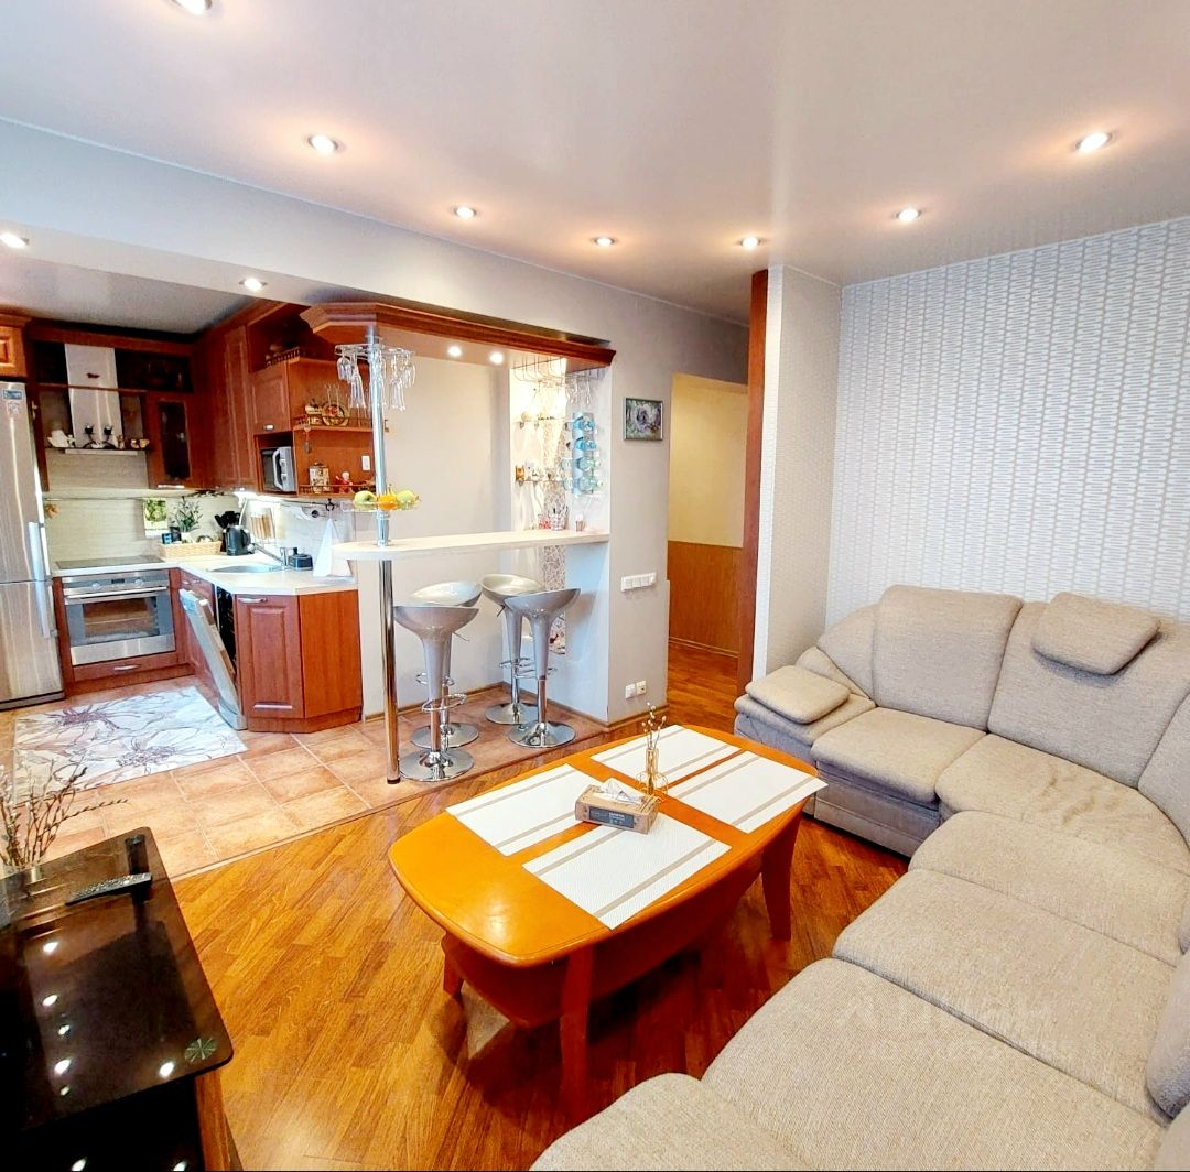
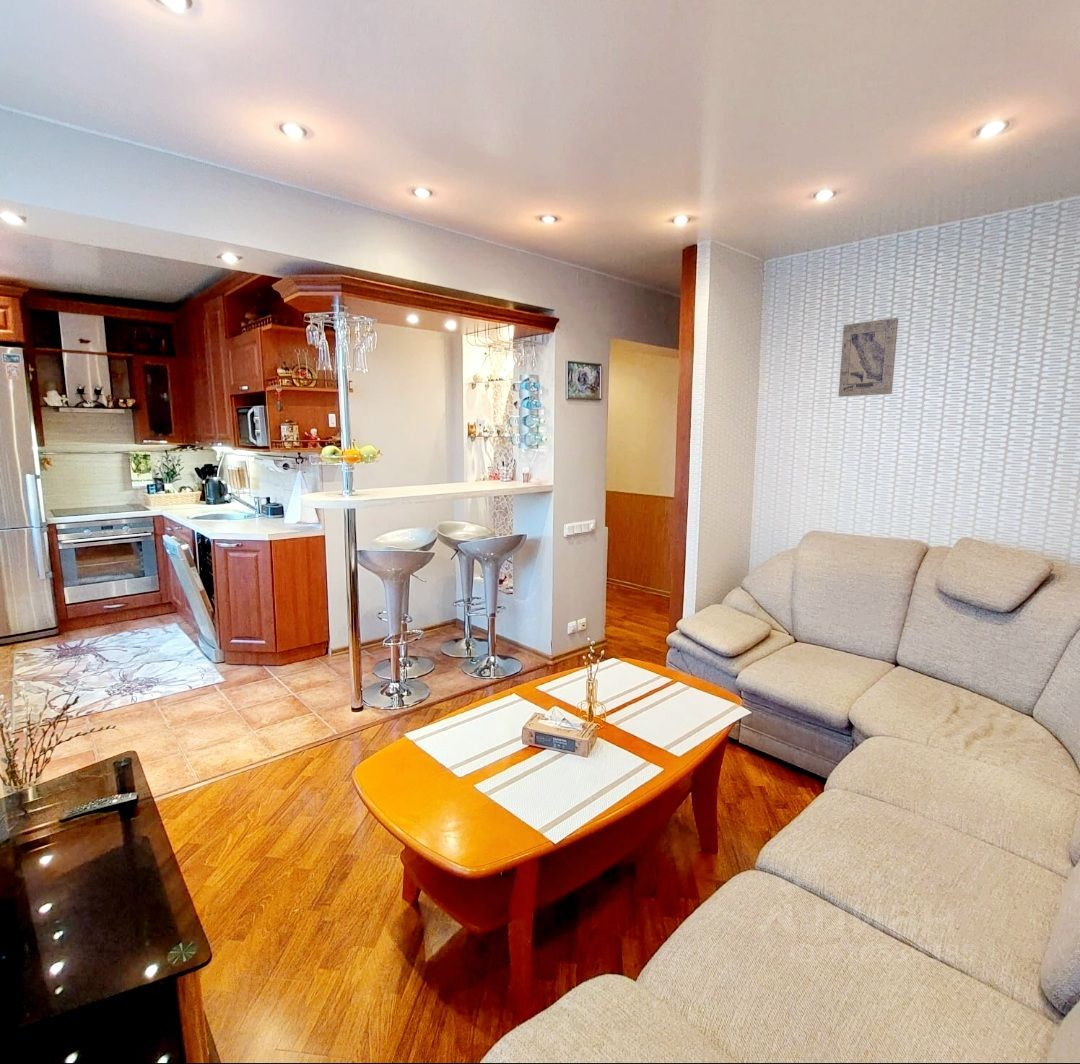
+ wall art [837,317,899,398]
